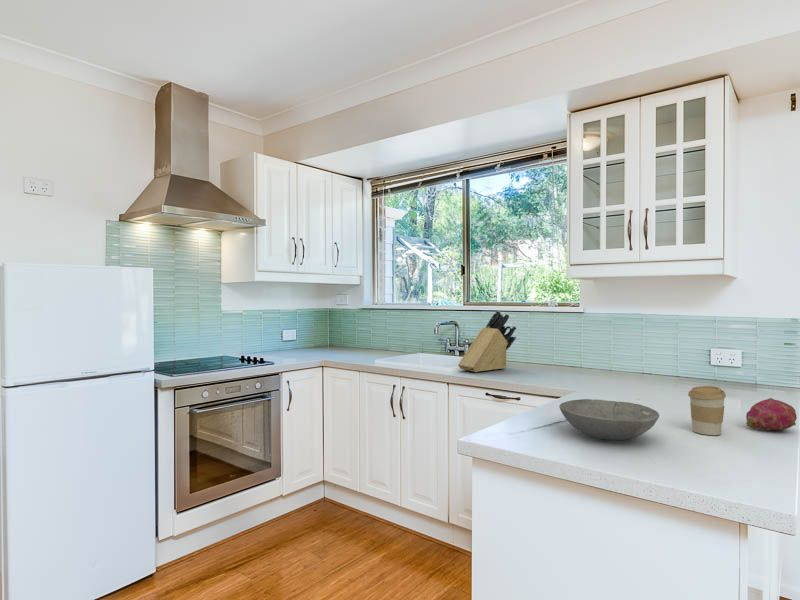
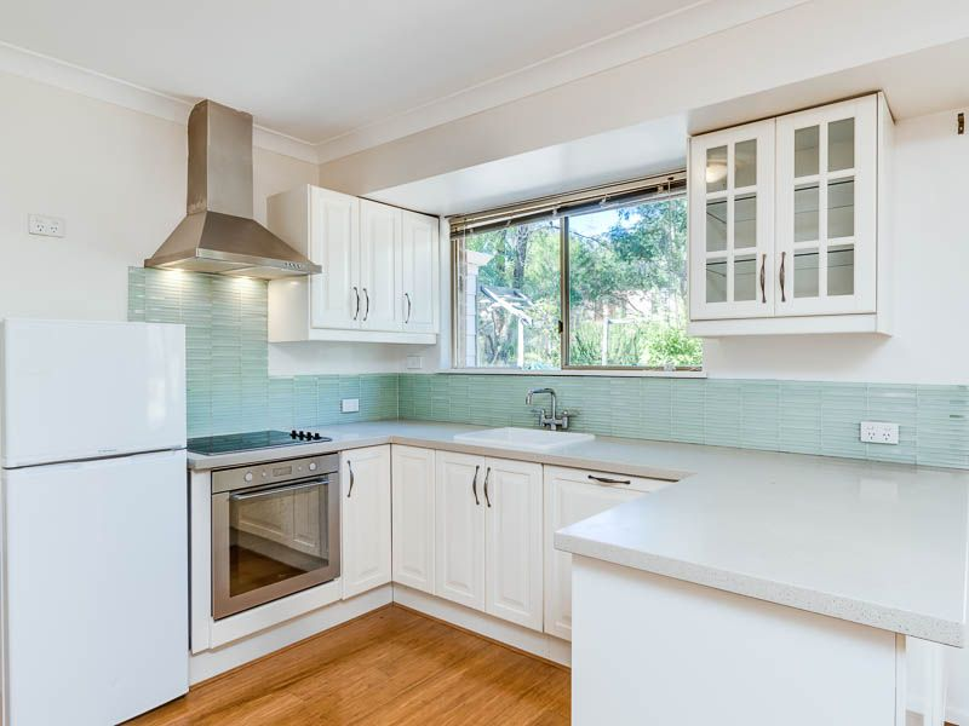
- bowl [558,398,660,441]
- fruit [745,397,798,432]
- coffee cup [687,385,727,436]
- knife block [457,310,517,373]
